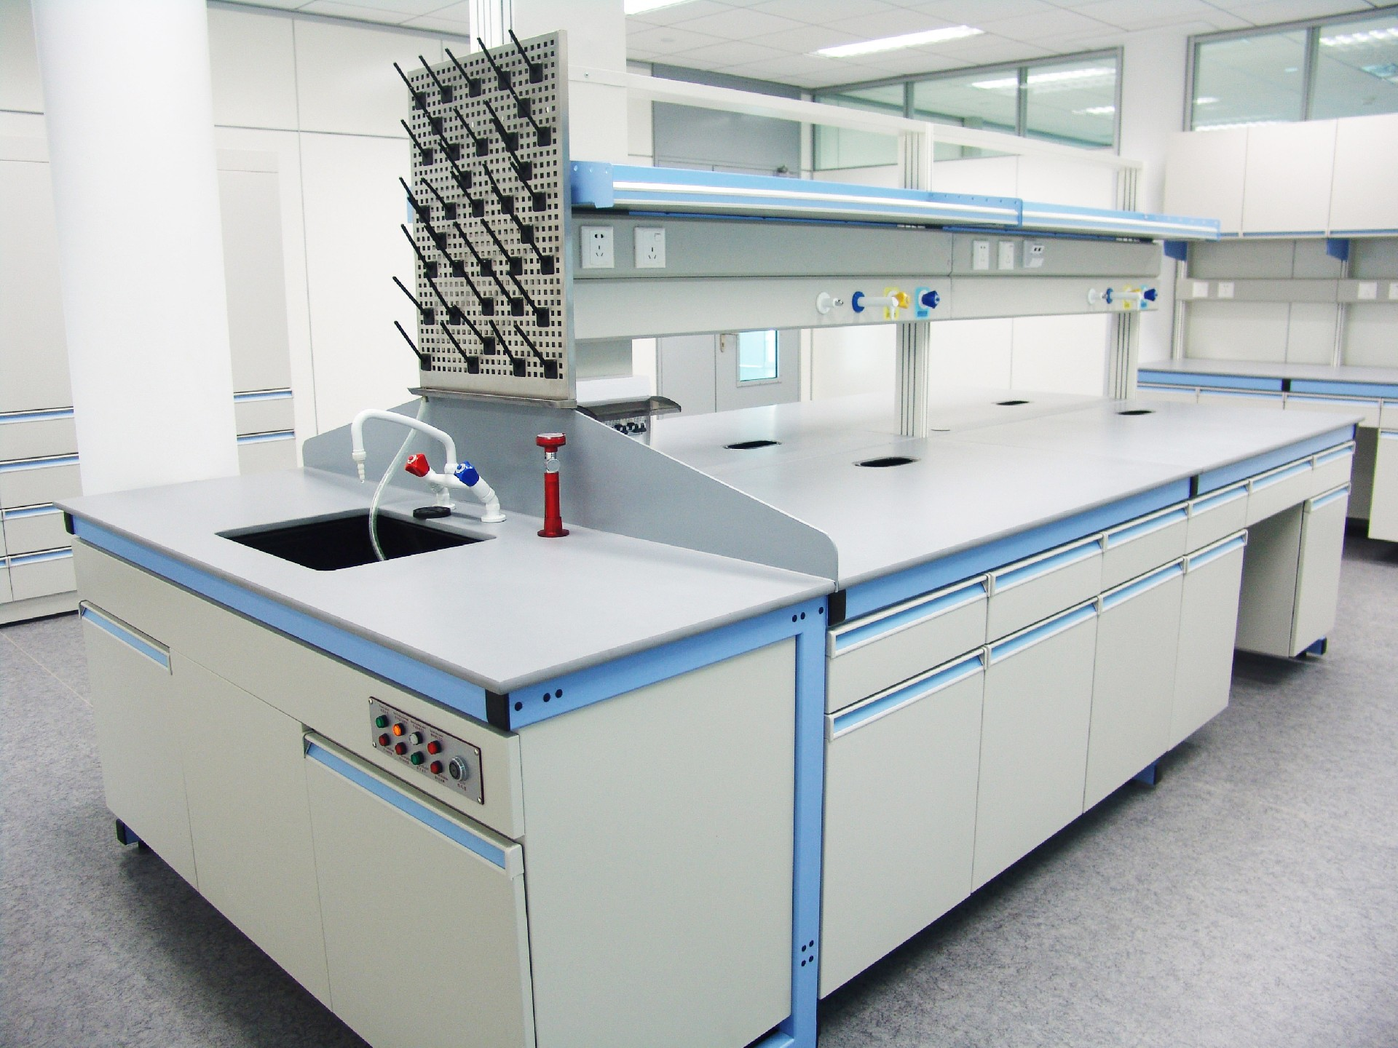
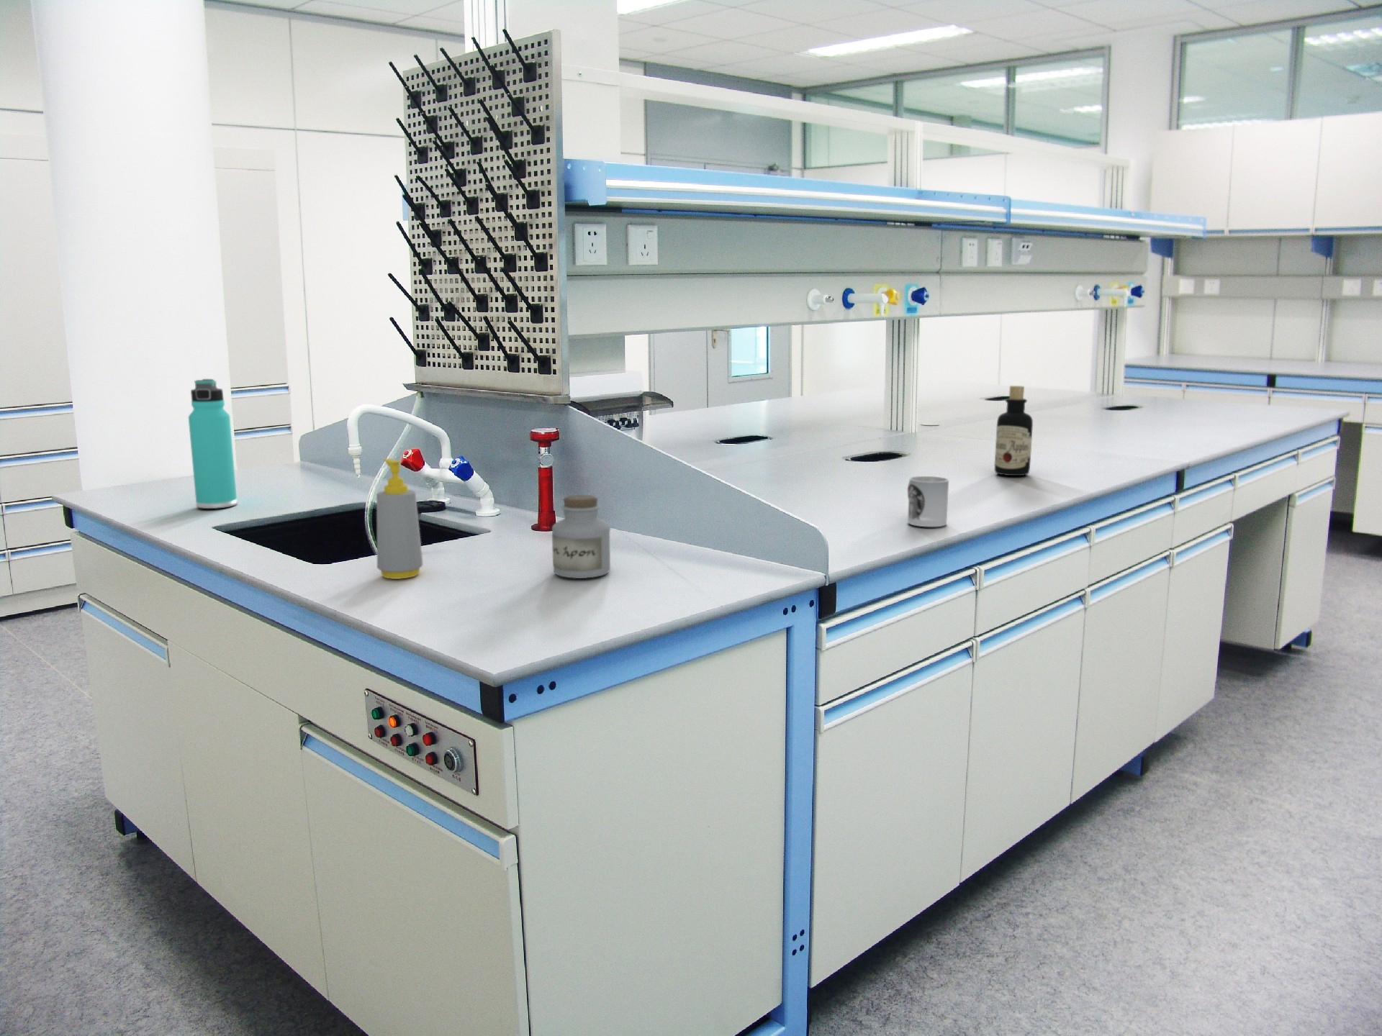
+ soap bottle [375,457,424,580]
+ thermos bottle [188,379,237,509]
+ cup [906,476,949,528]
+ bottle [994,385,1034,477]
+ jar [552,494,612,579]
